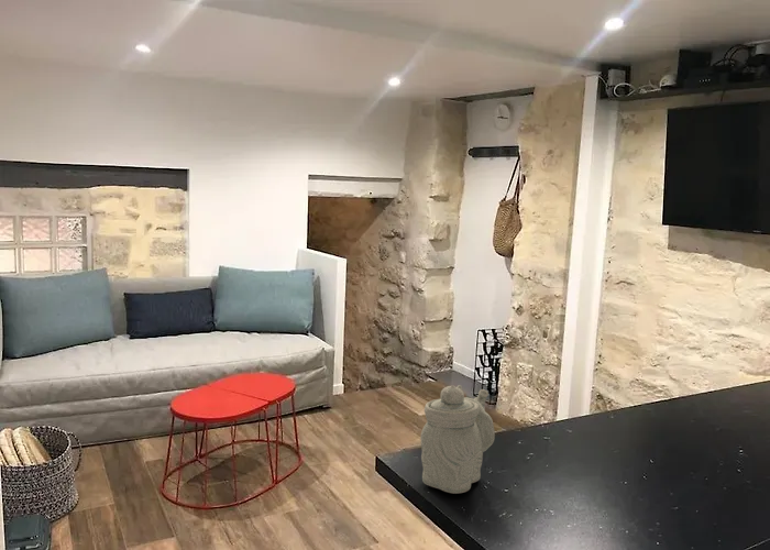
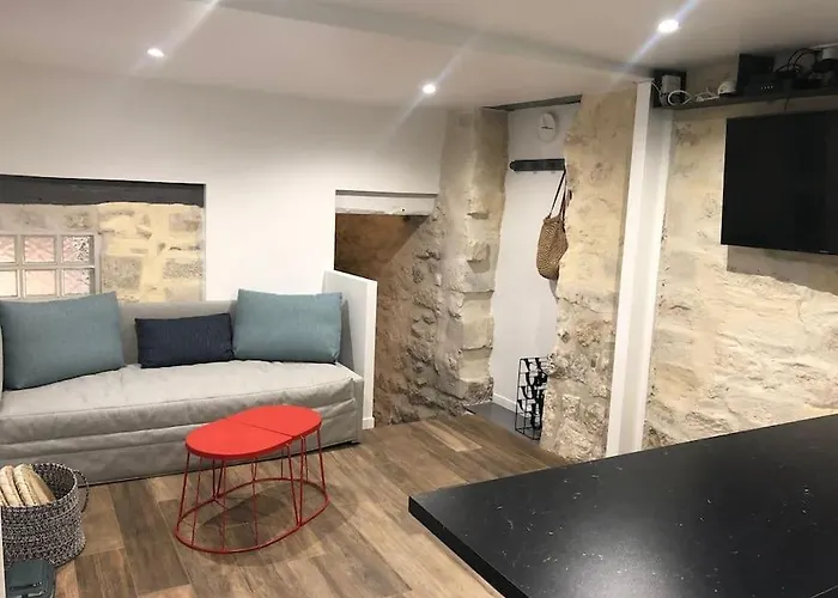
- teapot [419,384,496,495]
